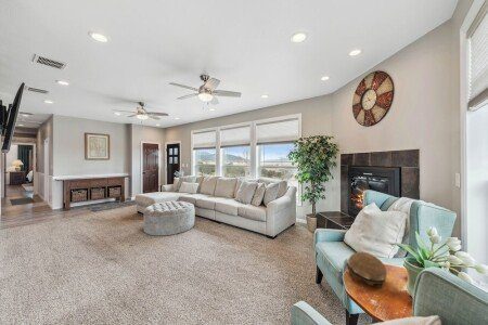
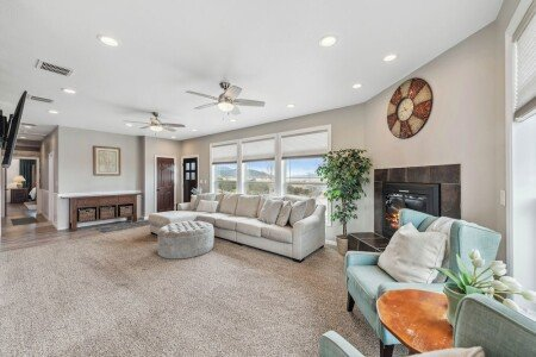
- decorative bowl [345,251,387,289]
